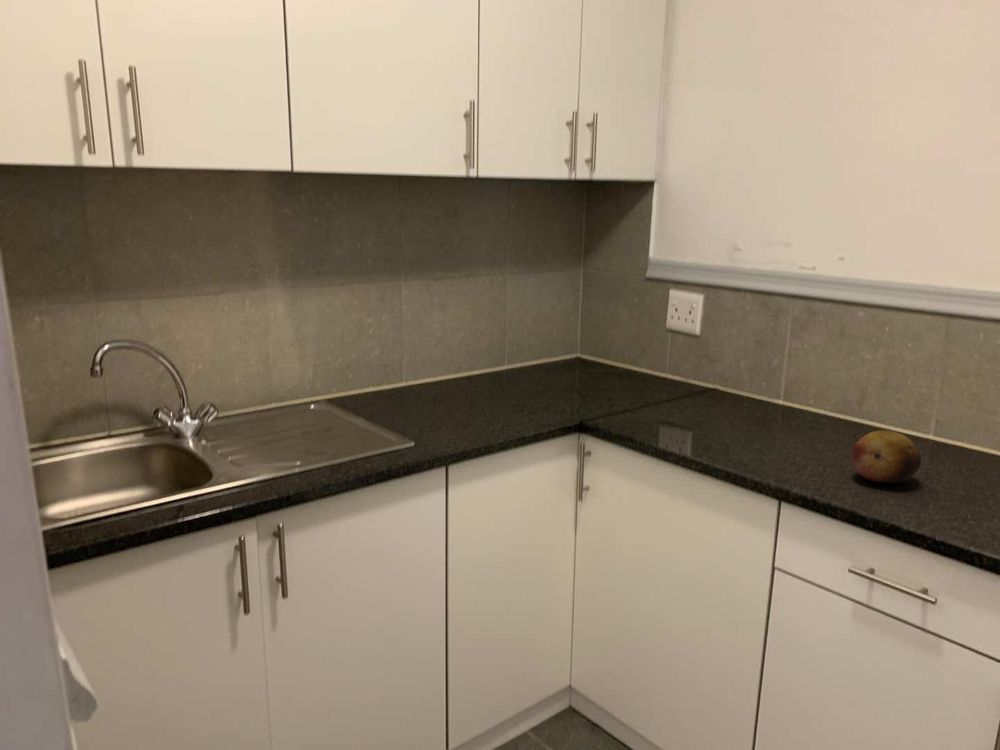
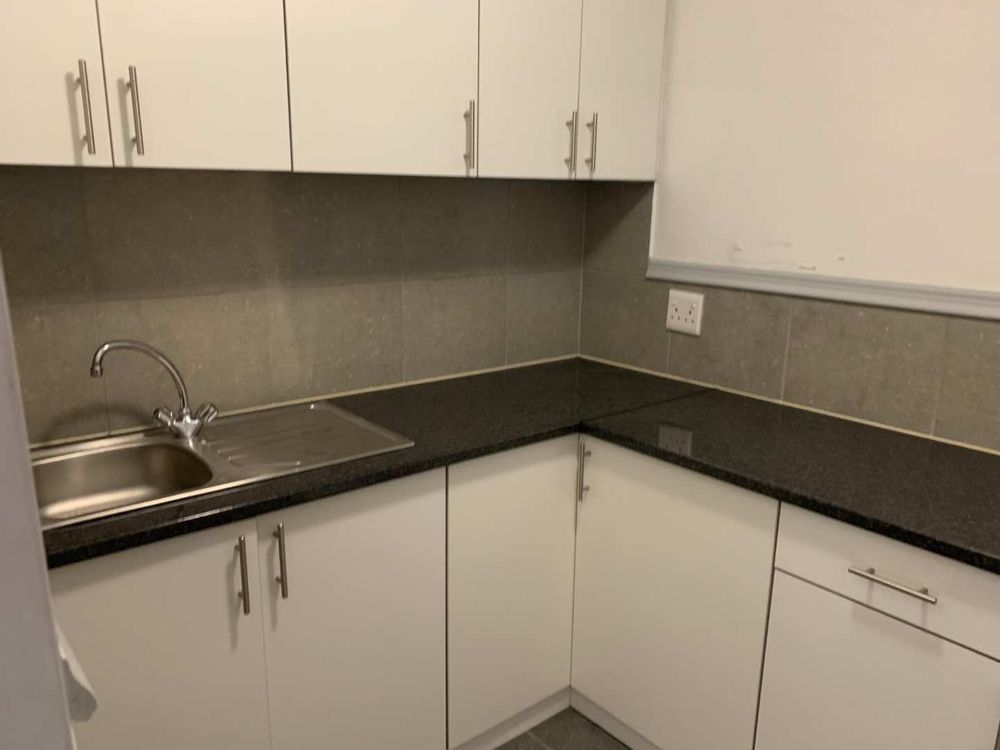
- fruit [850,429,922,484]
